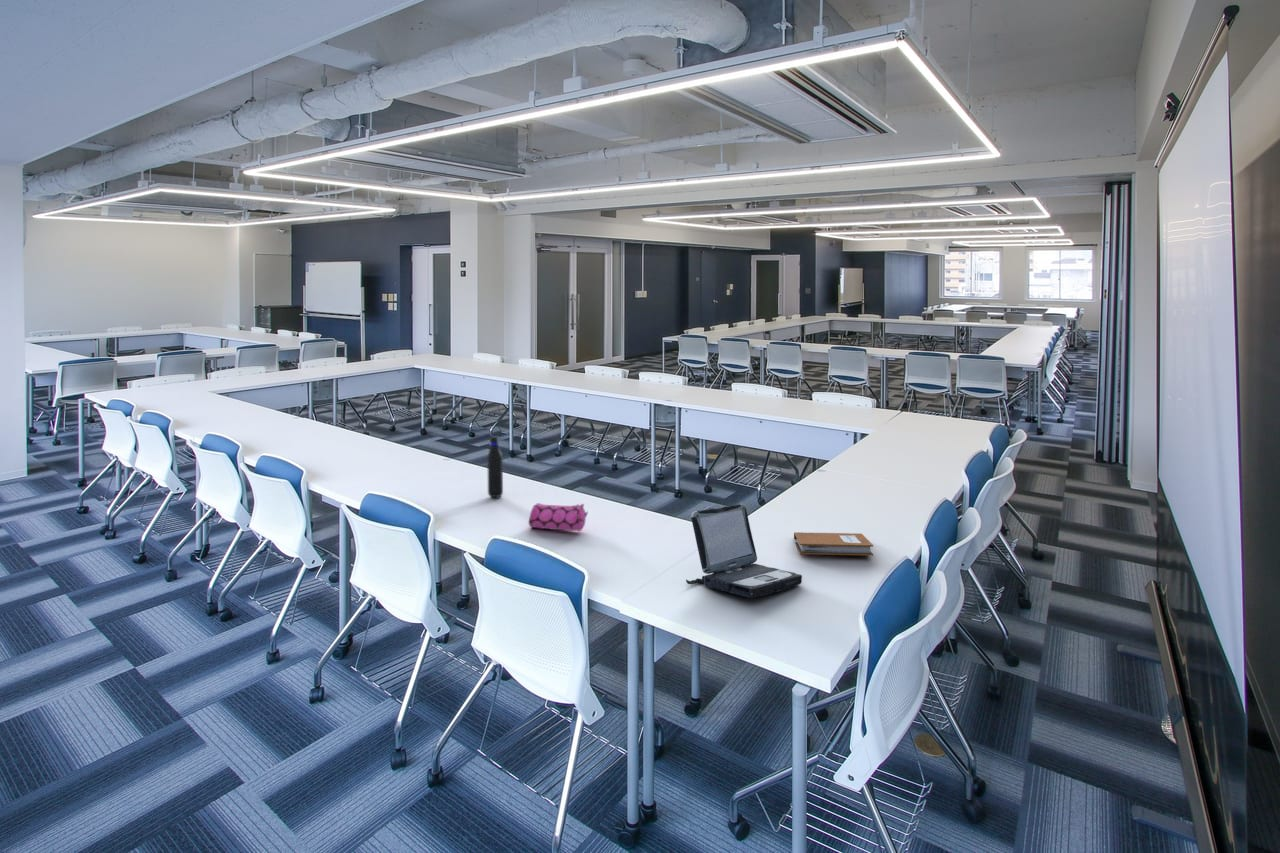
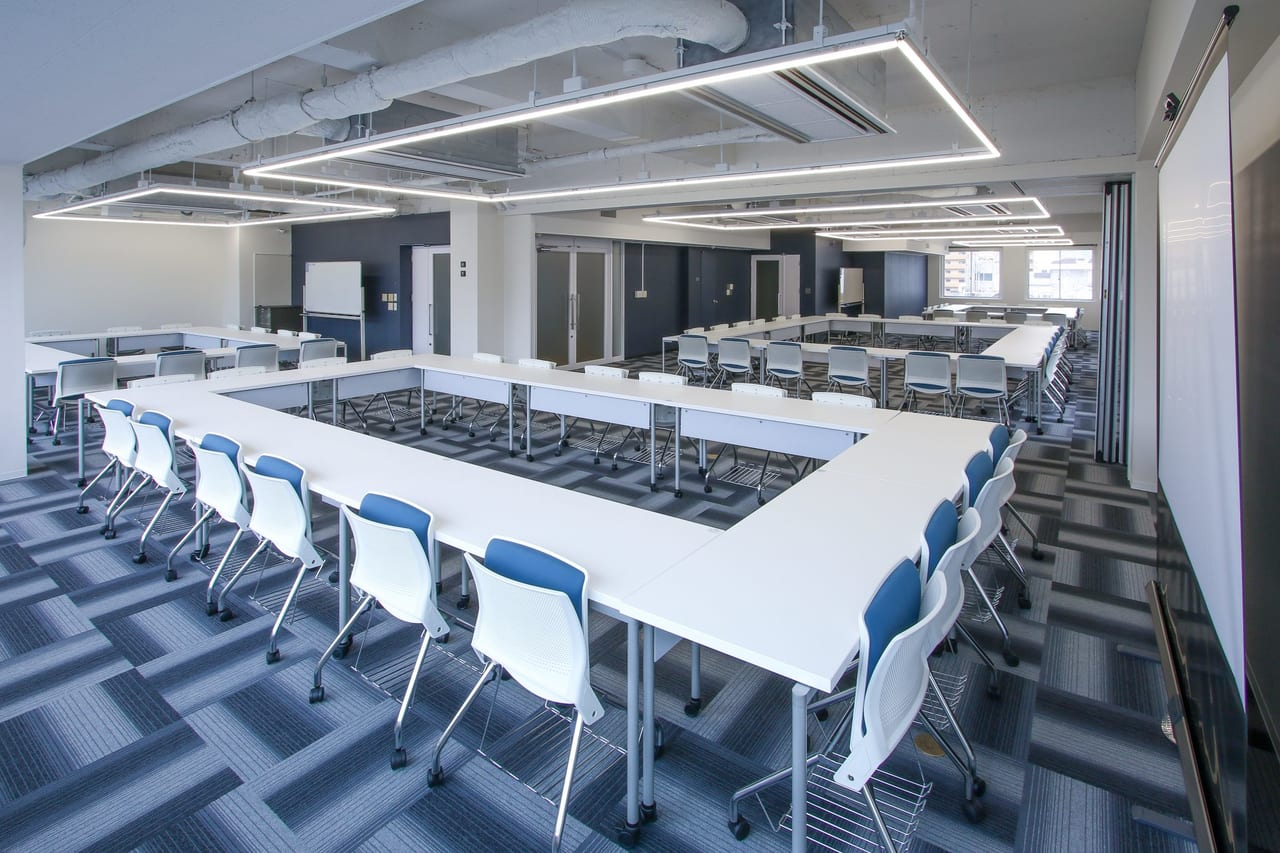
- laptop [685,503,803,599]
- water bottle [486,435,504,499]
- pencil case [528,502,589,532]
- notebook [793,531,874,557]
